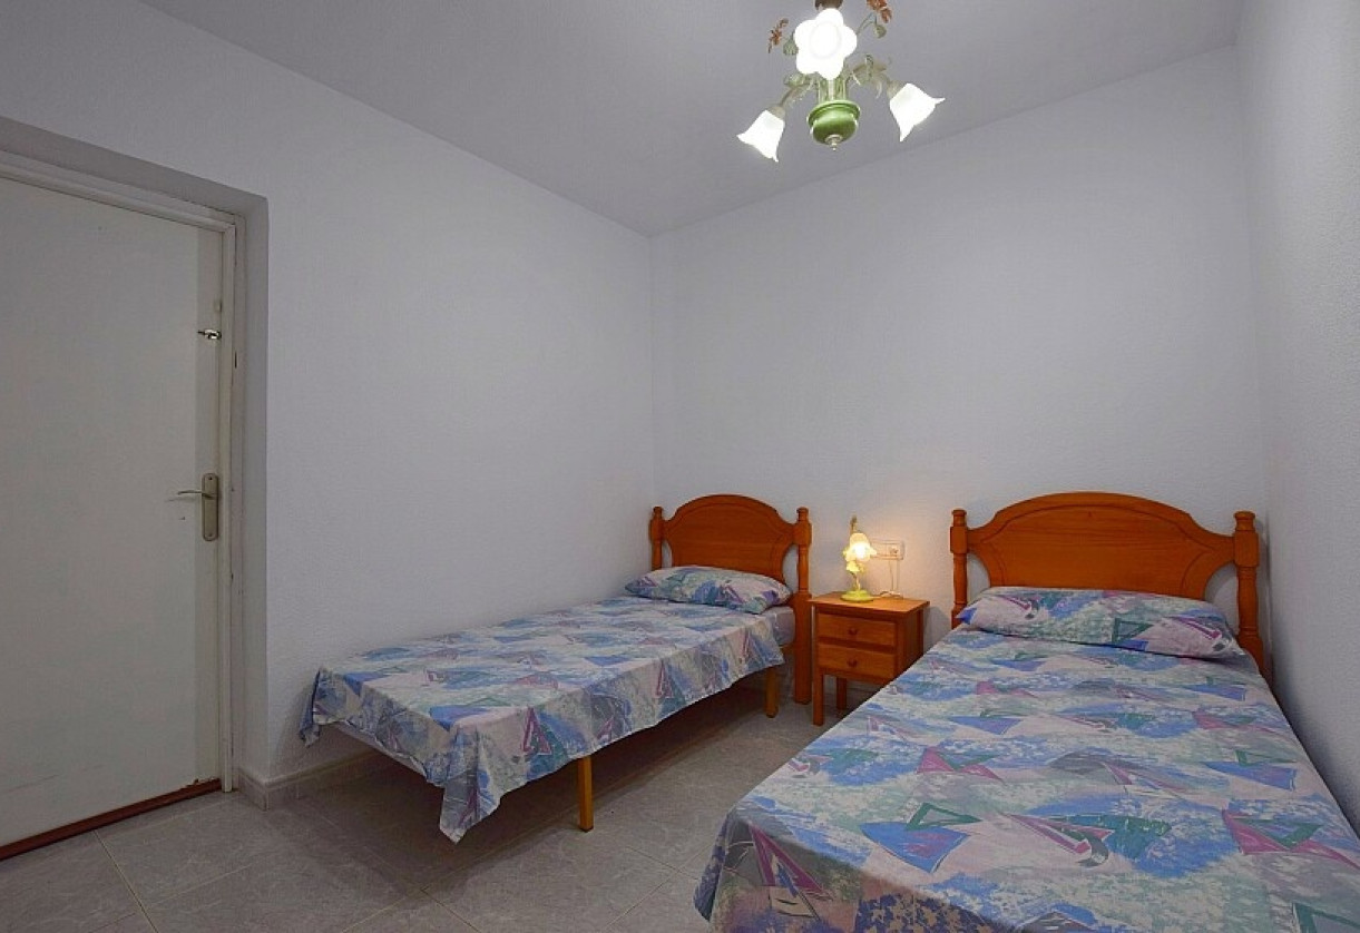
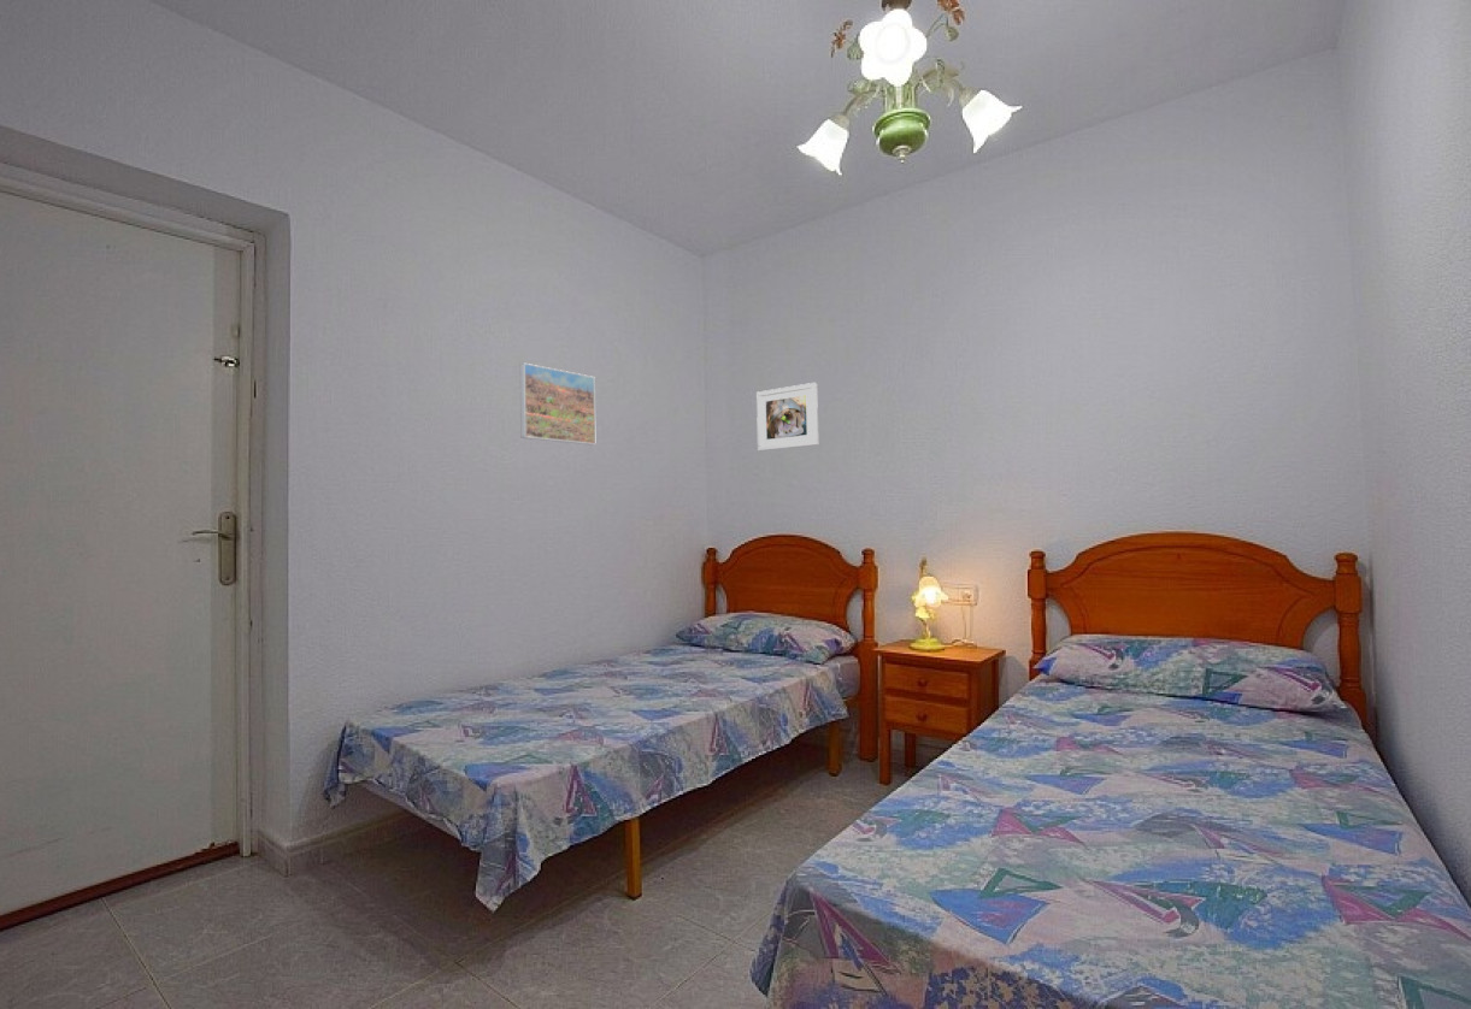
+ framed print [519,362,596,446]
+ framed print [755,382,819,453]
